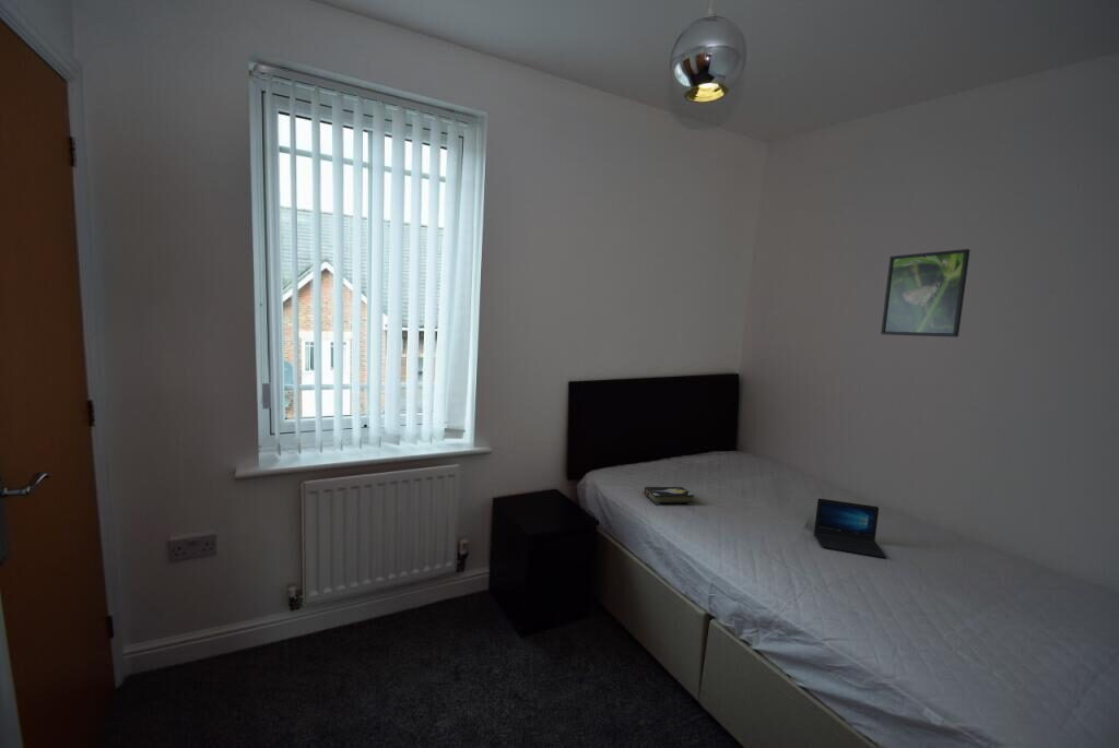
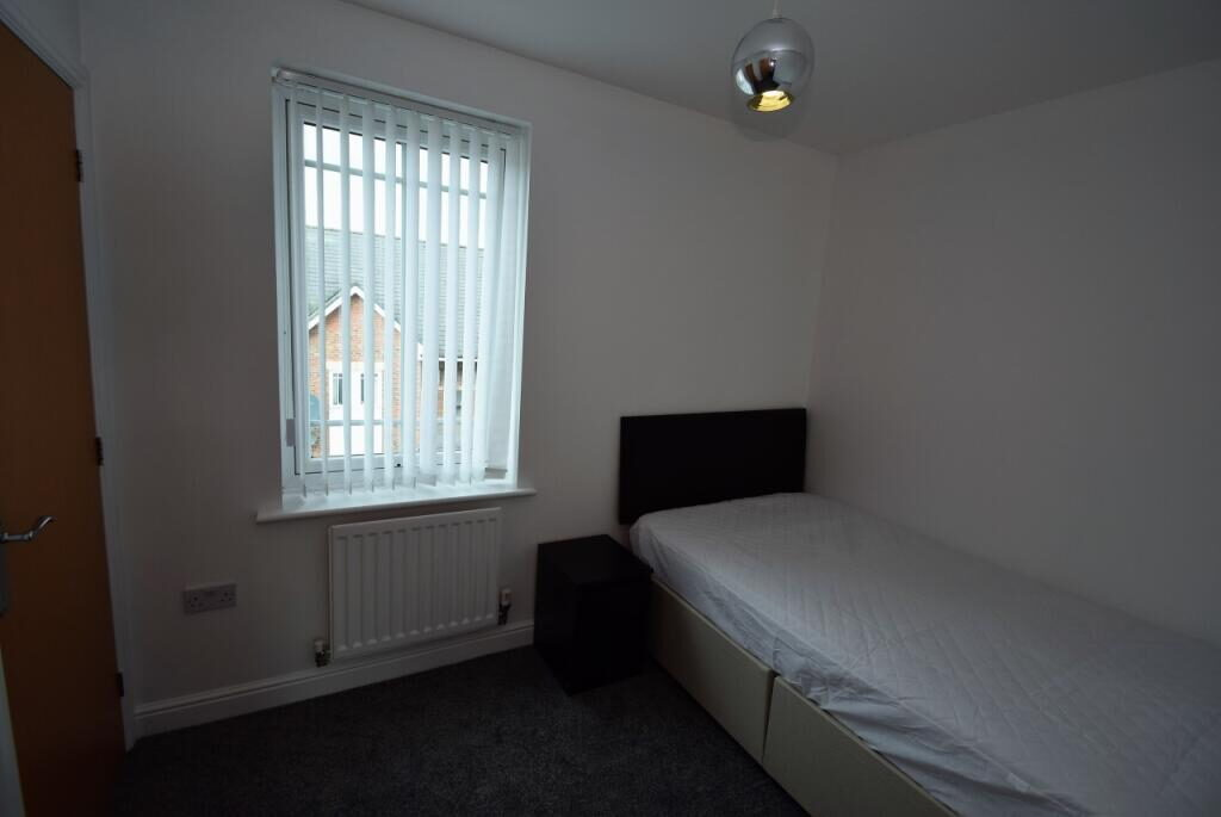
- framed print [880,248,971,339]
- laptop [813,498,887,559]
- hardback book [640,486,695,506]
